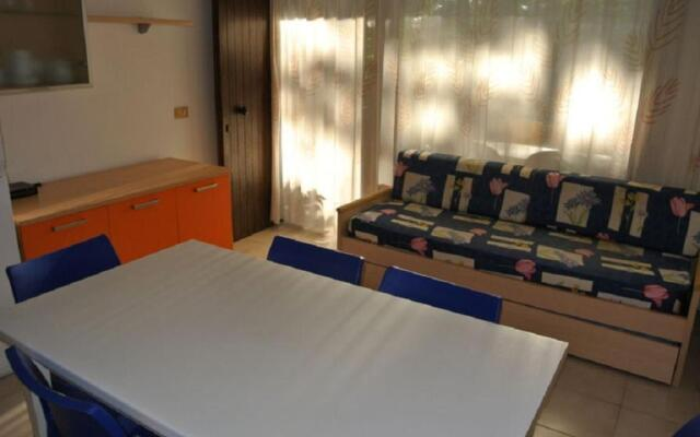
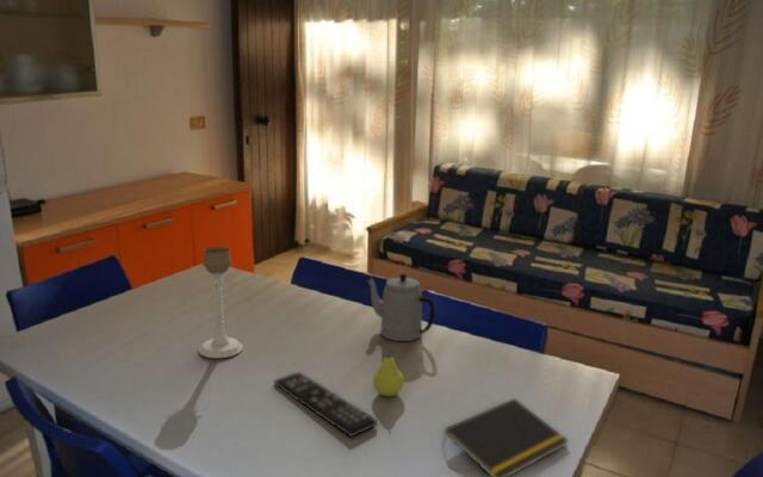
+ remote control [274,371,378,439]
+ candle holder [198,244,244,359]
+ notepad [441,397,570,477]
+ teapot [366,272,436,342]
+ fruit [372,349,405,397]
